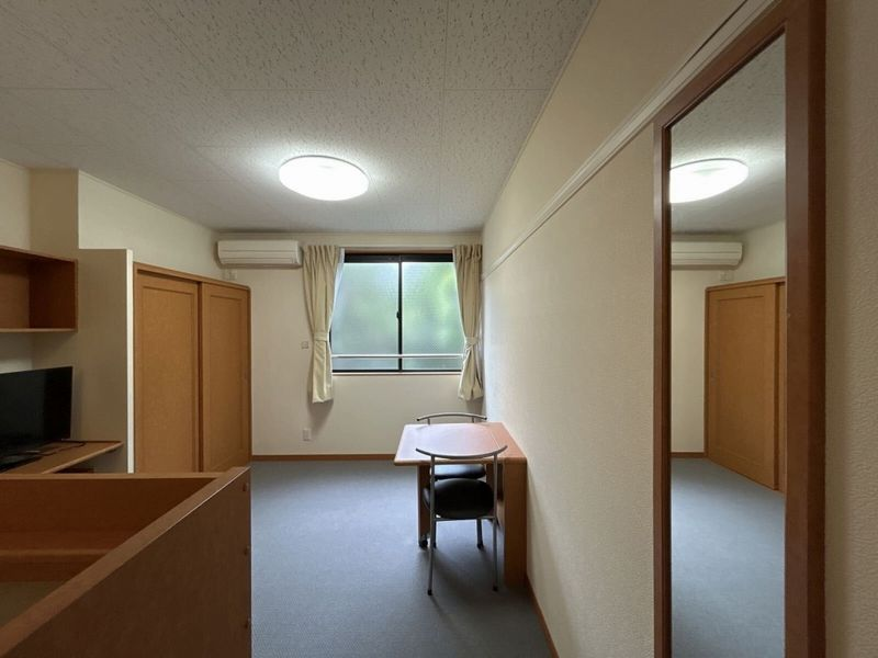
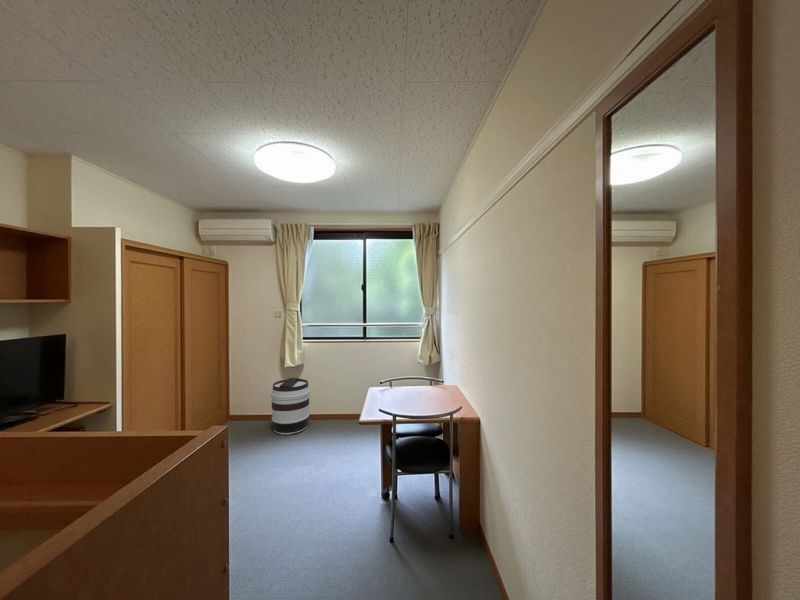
+ barrel [270,377,311,436]
